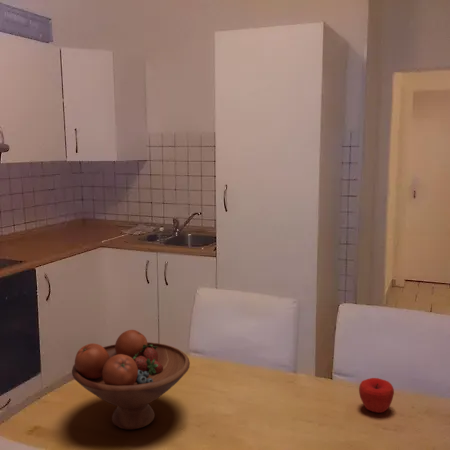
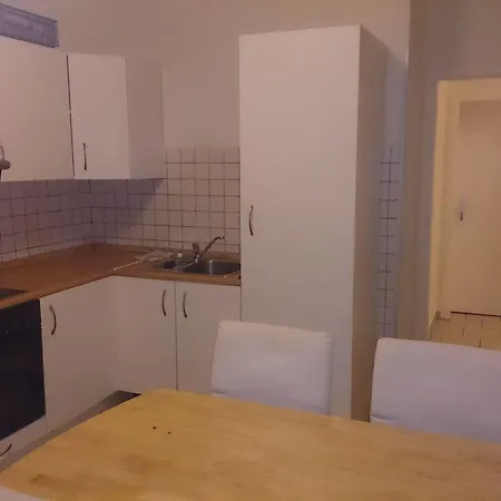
- apple [358,377,395,414]
- fruit bowl [71,329,191,431]
